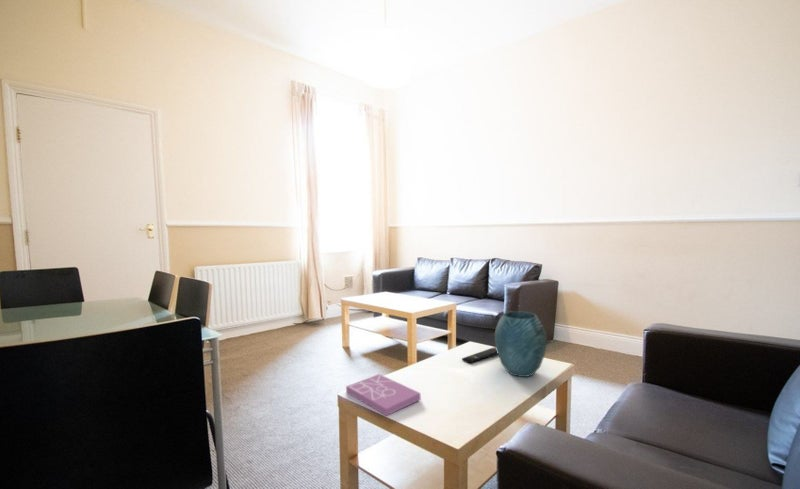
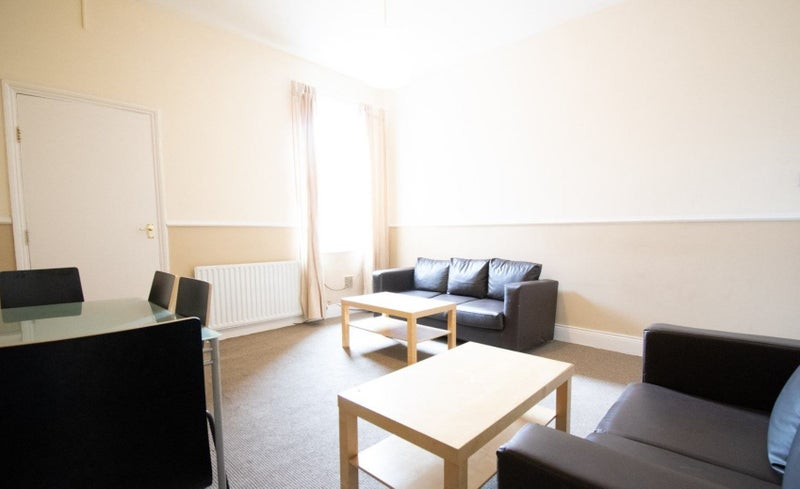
- vase [494,310,547,378]
- book [345,373,422,417]
- remote control [461,346,498,364]
